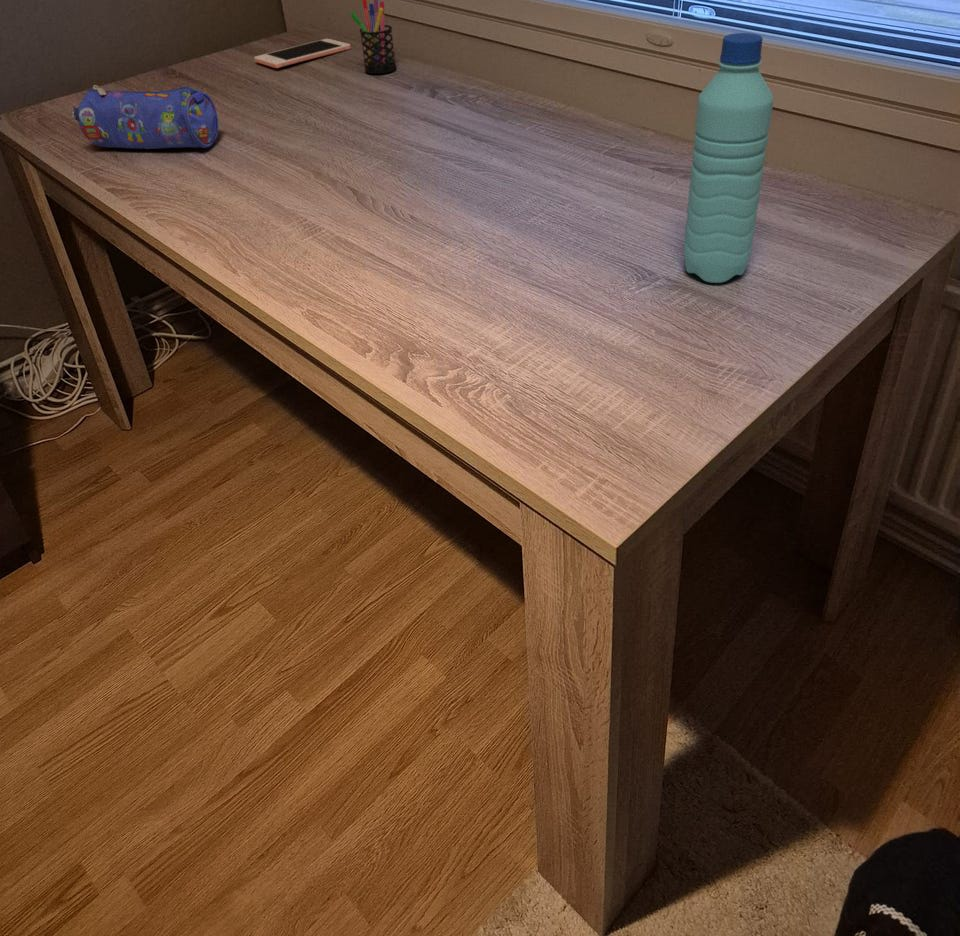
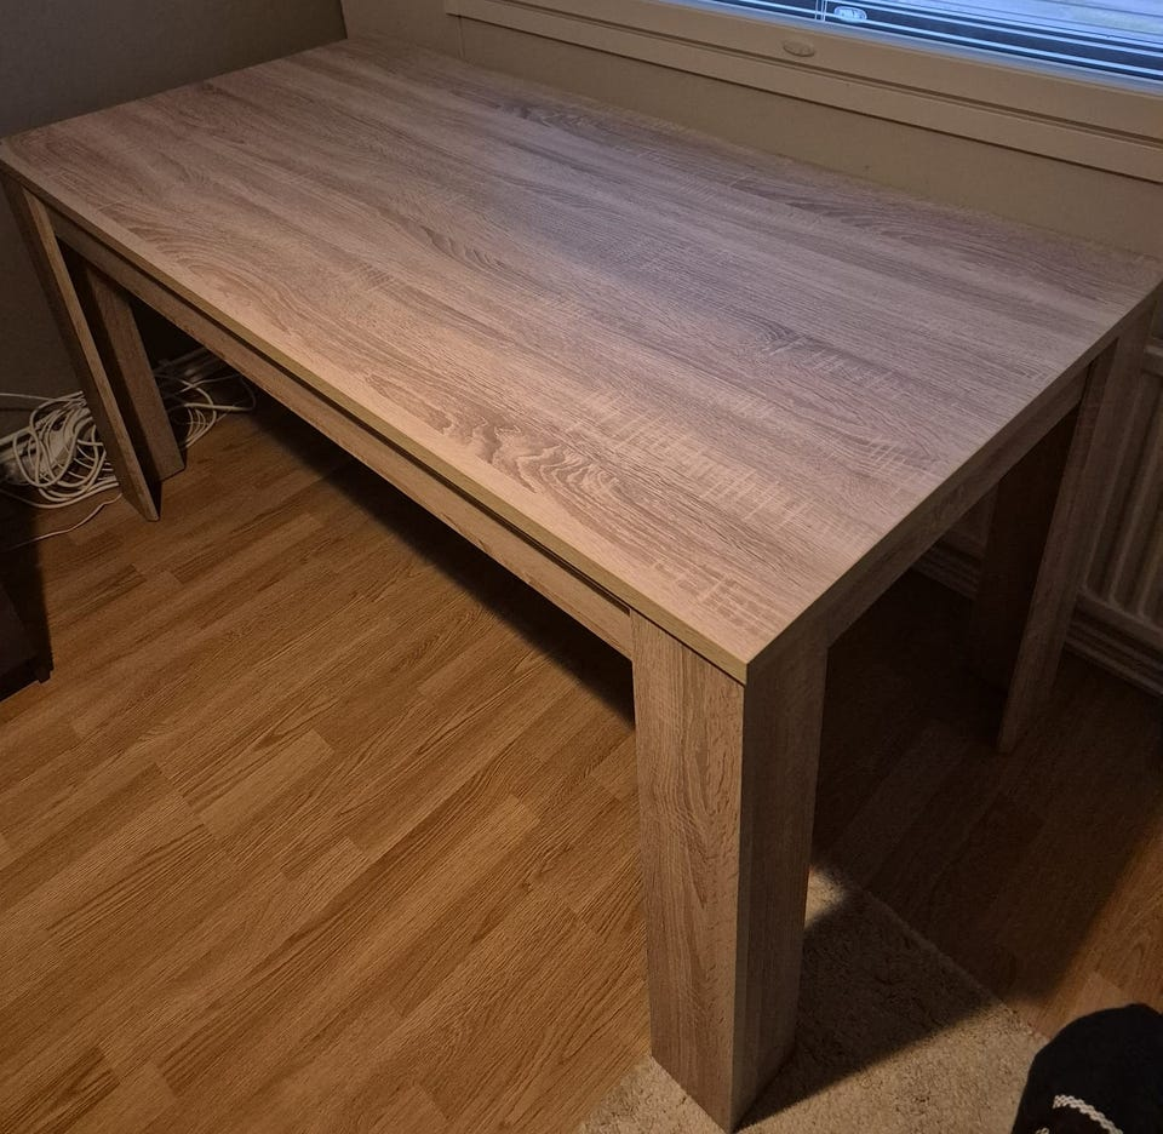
- pencil case [70,84,219,150]
- pen holder [350,0,397,75]
- cell phone [253,38,352,69]
- water bottle [683,32,774,284]
